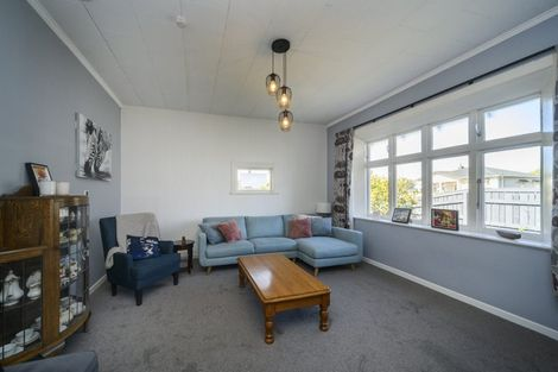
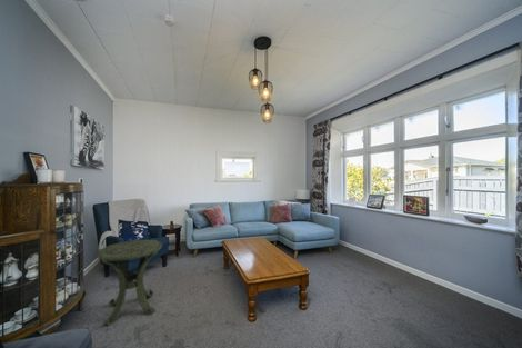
+ side table [96,238,163,327]
